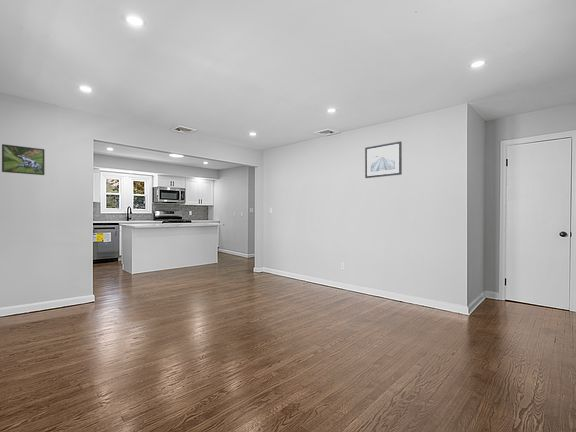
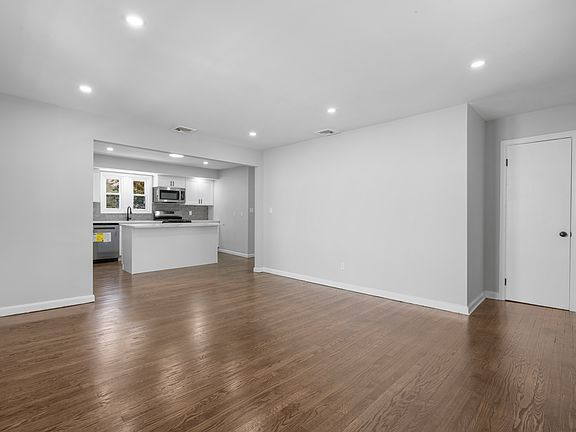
- wall art [364,140,403,179]
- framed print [1,143,45,176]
